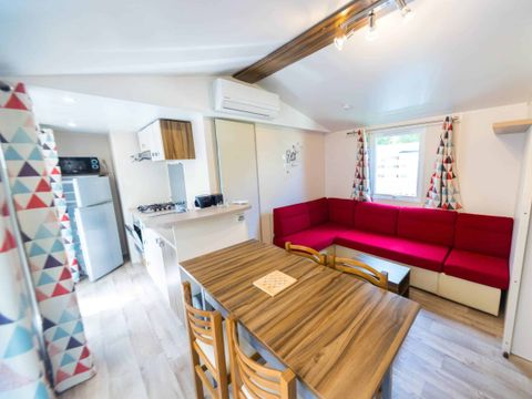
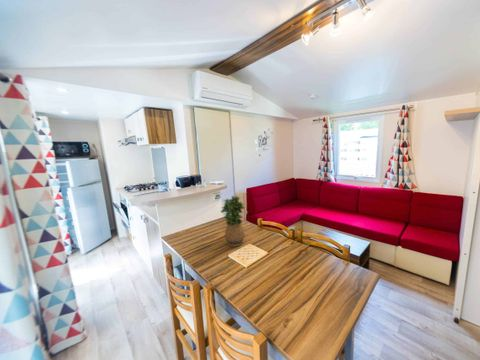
+ potted plant [220,195,246,247]
